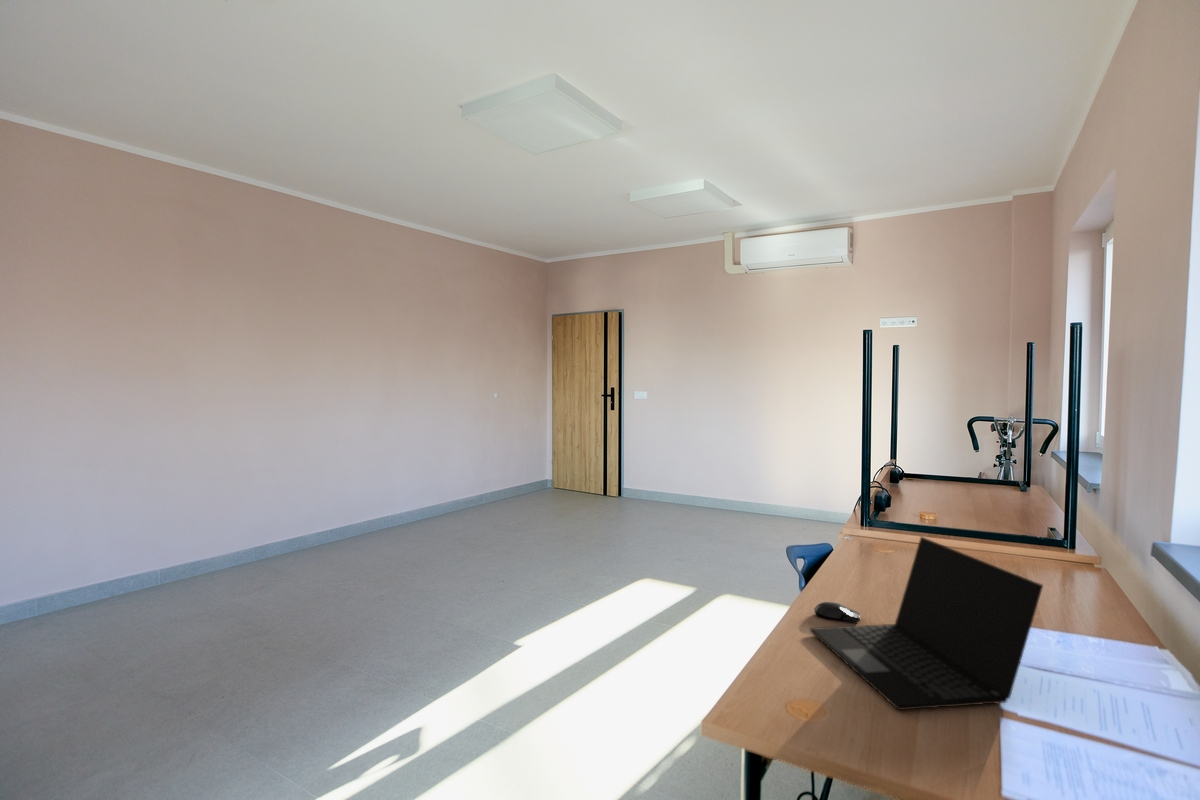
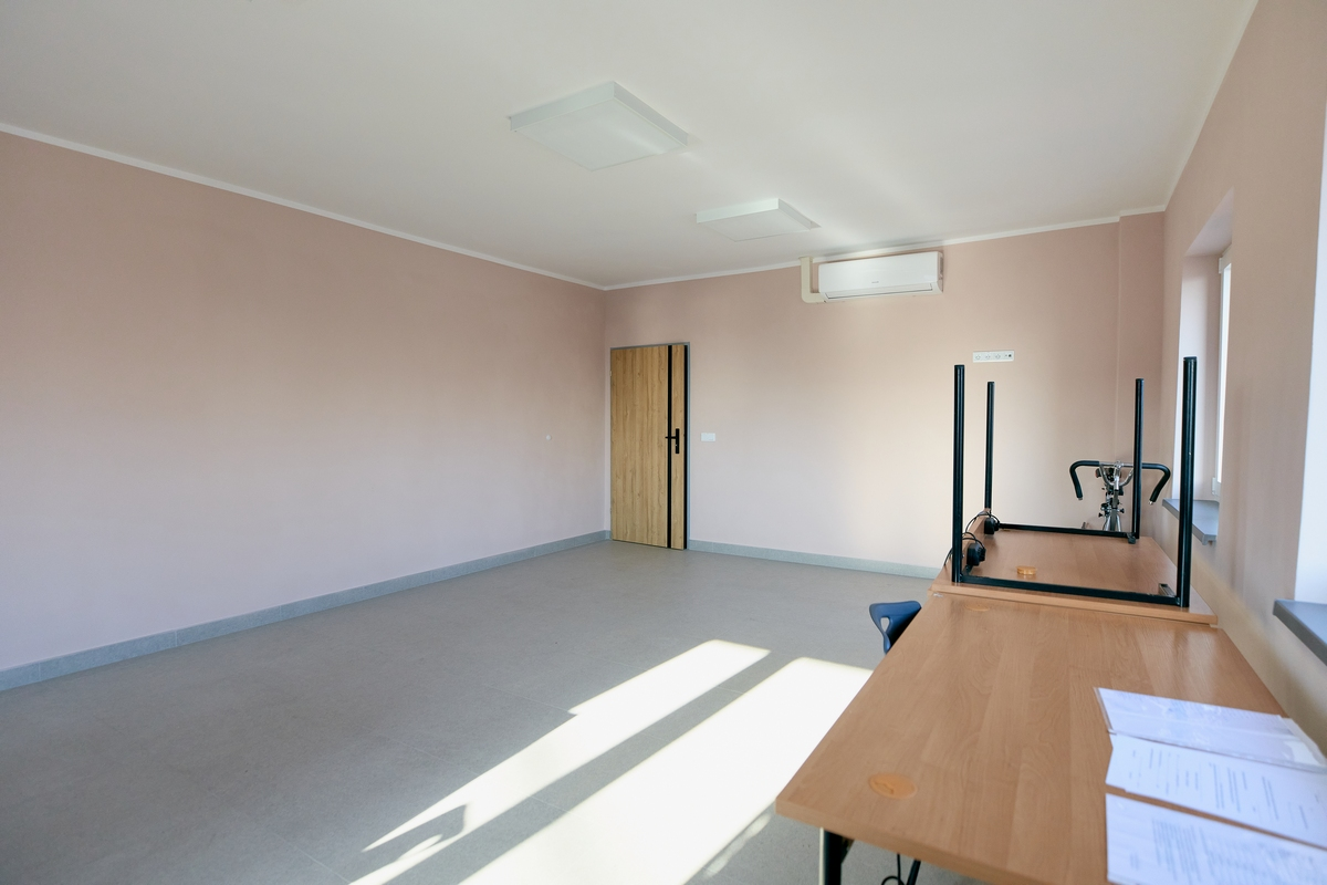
- computer mouse [813,601,861,623]
- laptop [809,536,1044,711]
